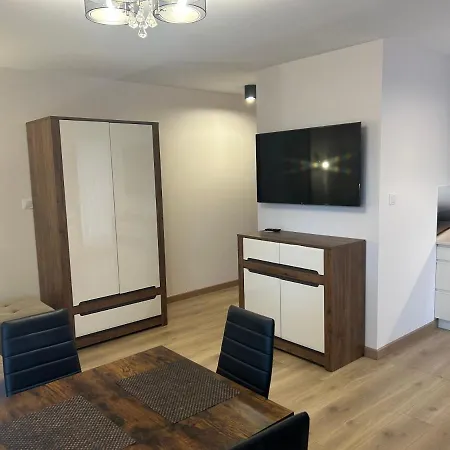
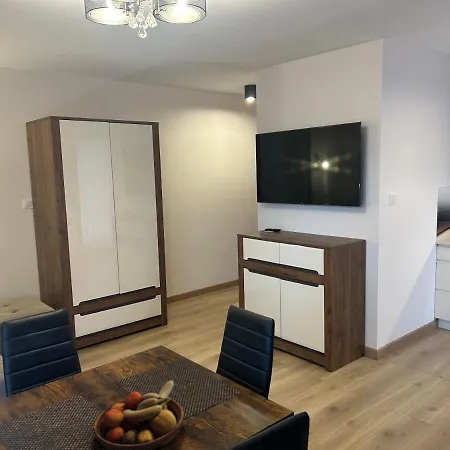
+ fruit bowl [93,379,184,450]
